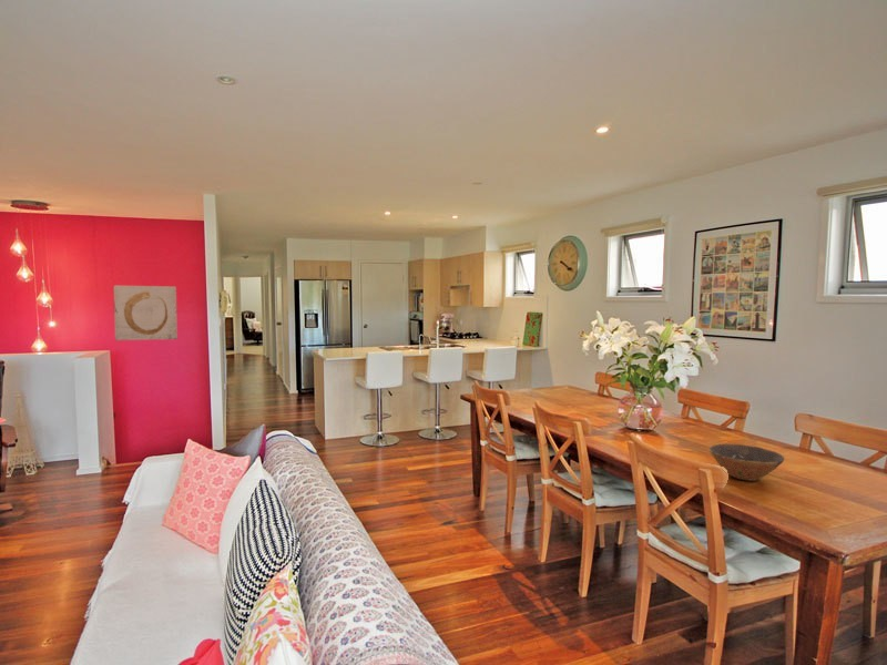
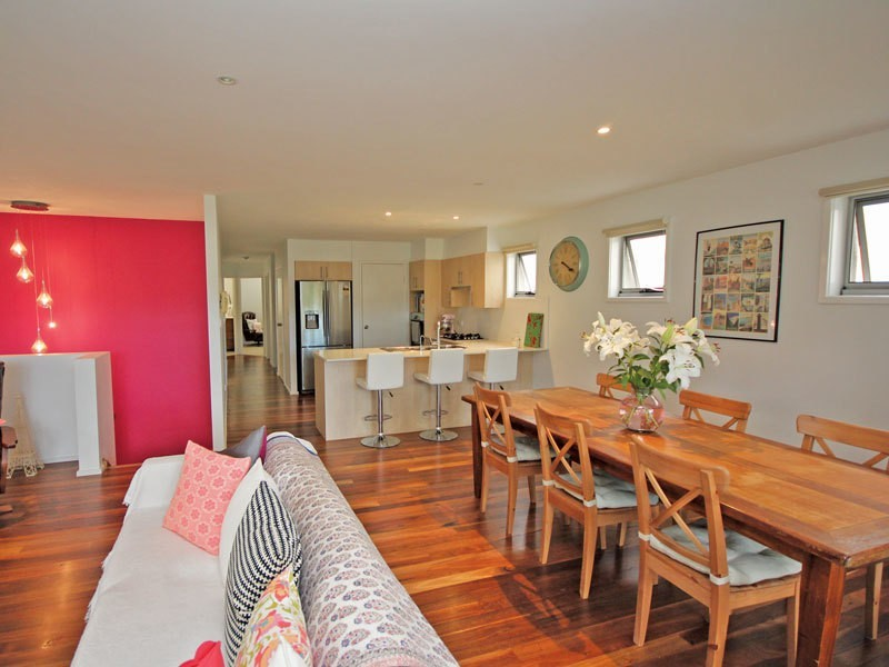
- bowl [707,443,786,482]
- wall art [113,285,179,341]
